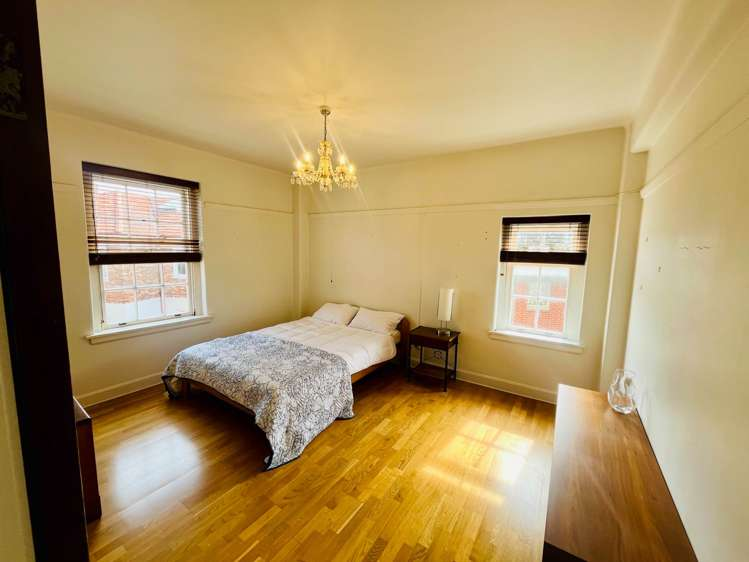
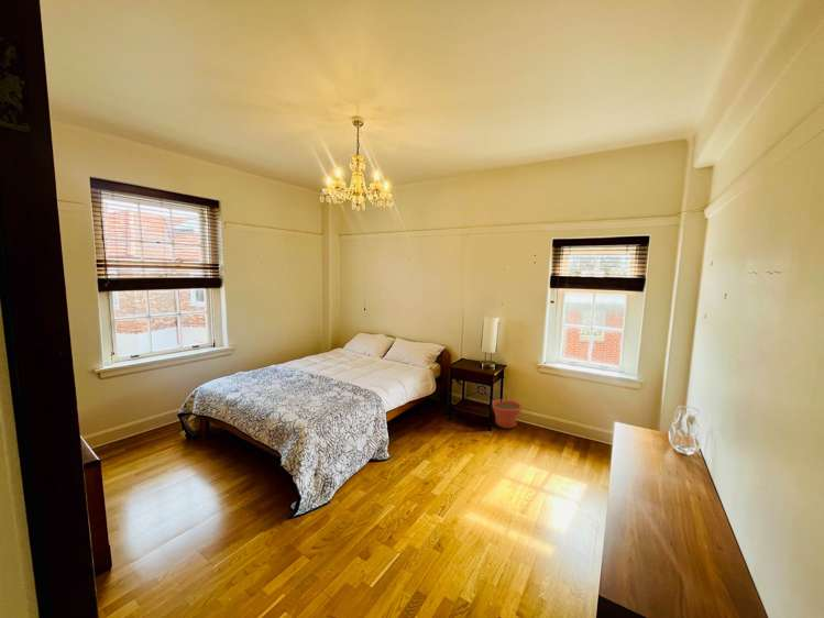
+ plant pot [492,398,524,429]
